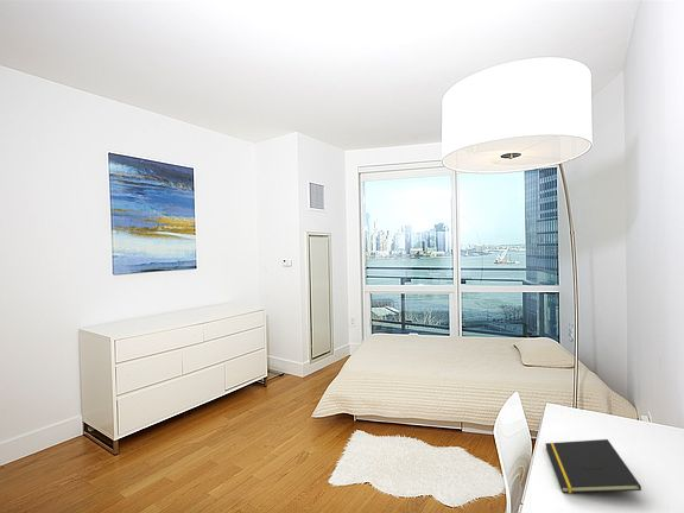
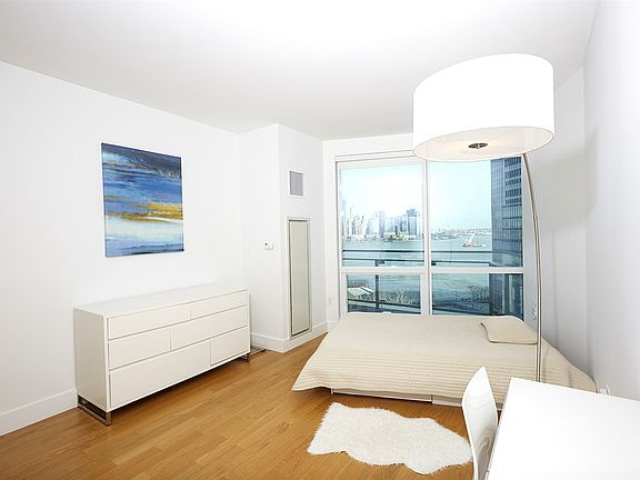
- notepad [544,438,642,494]
